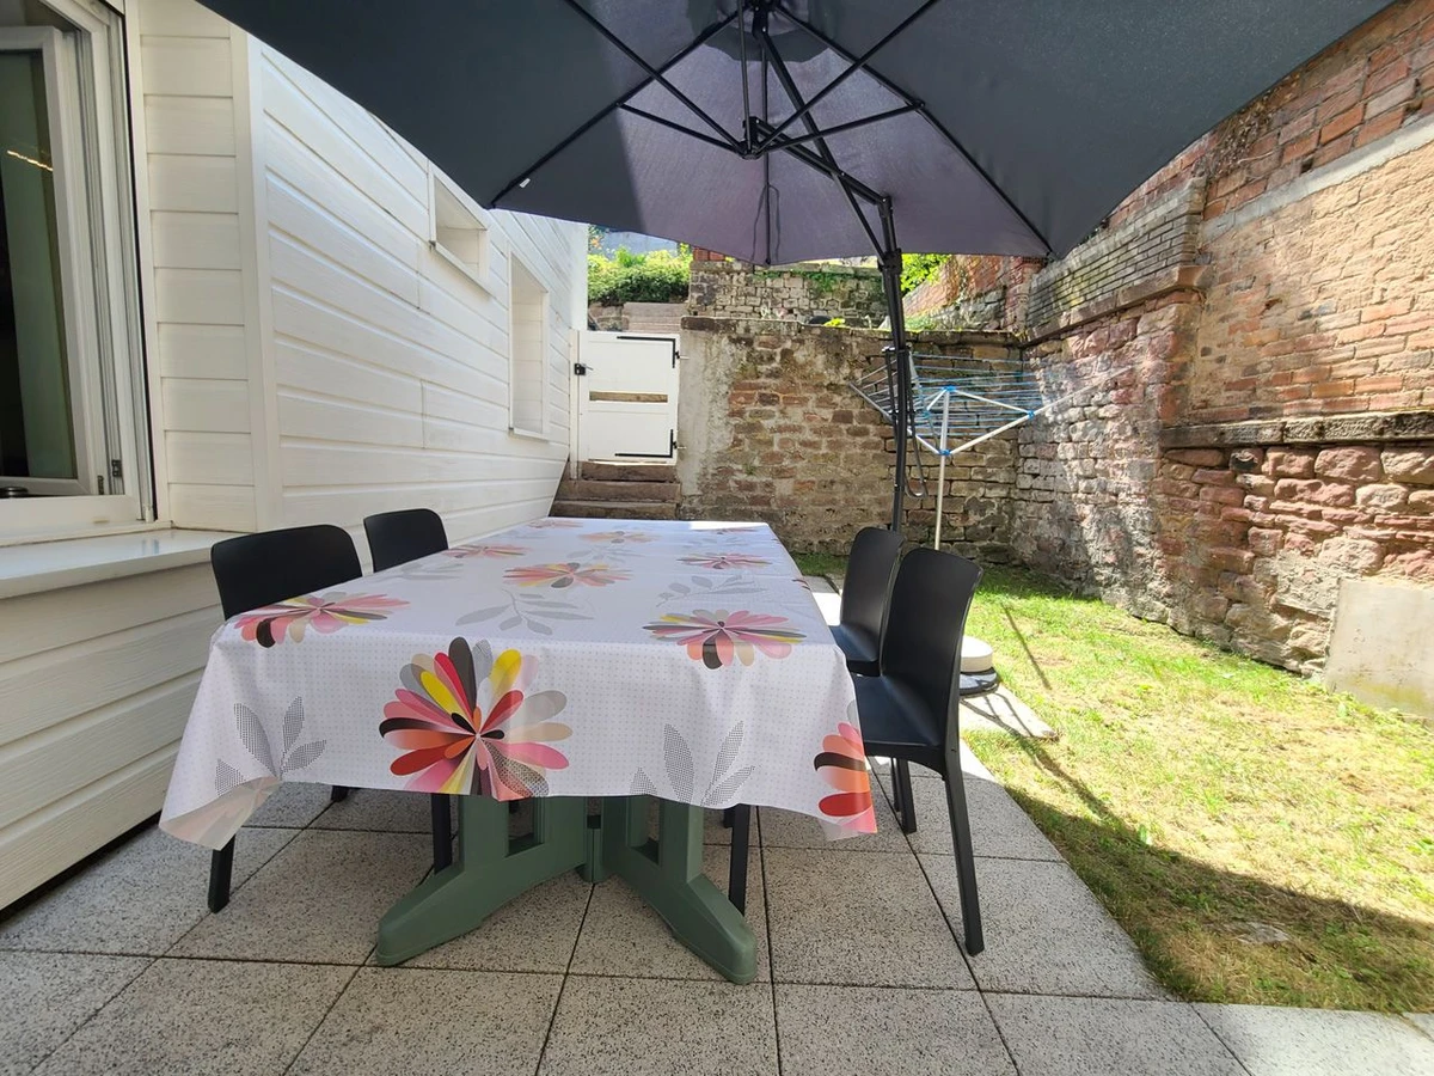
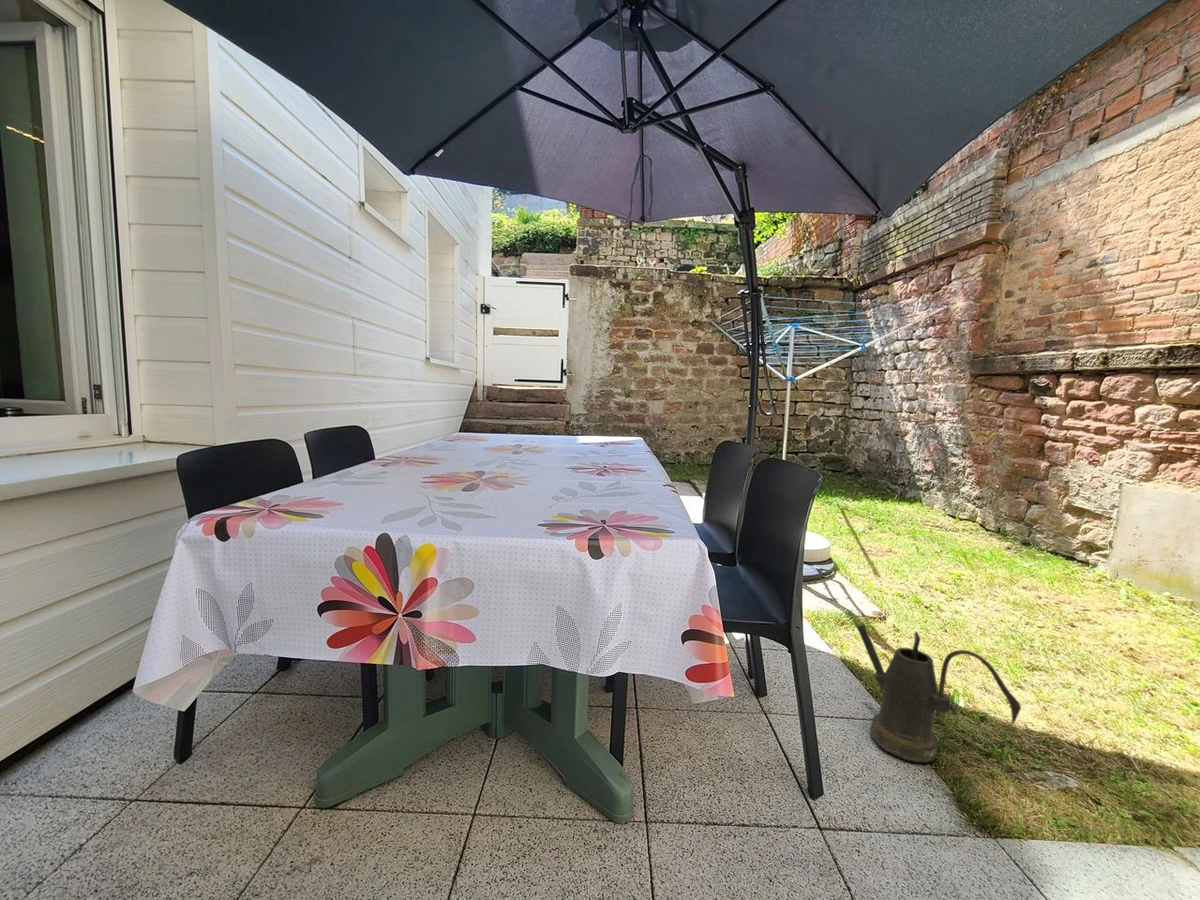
+ watering can [856,624,1022,763]
